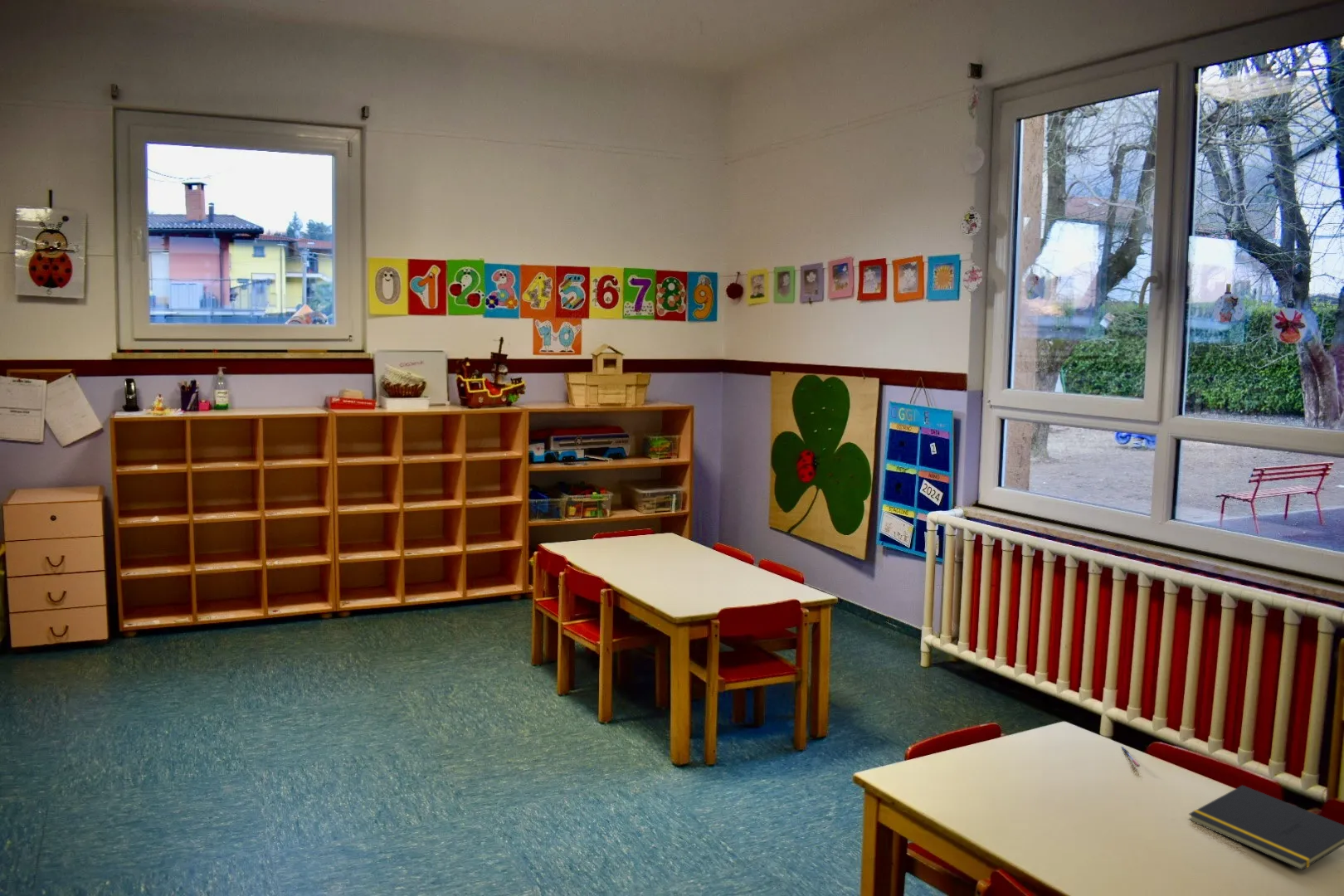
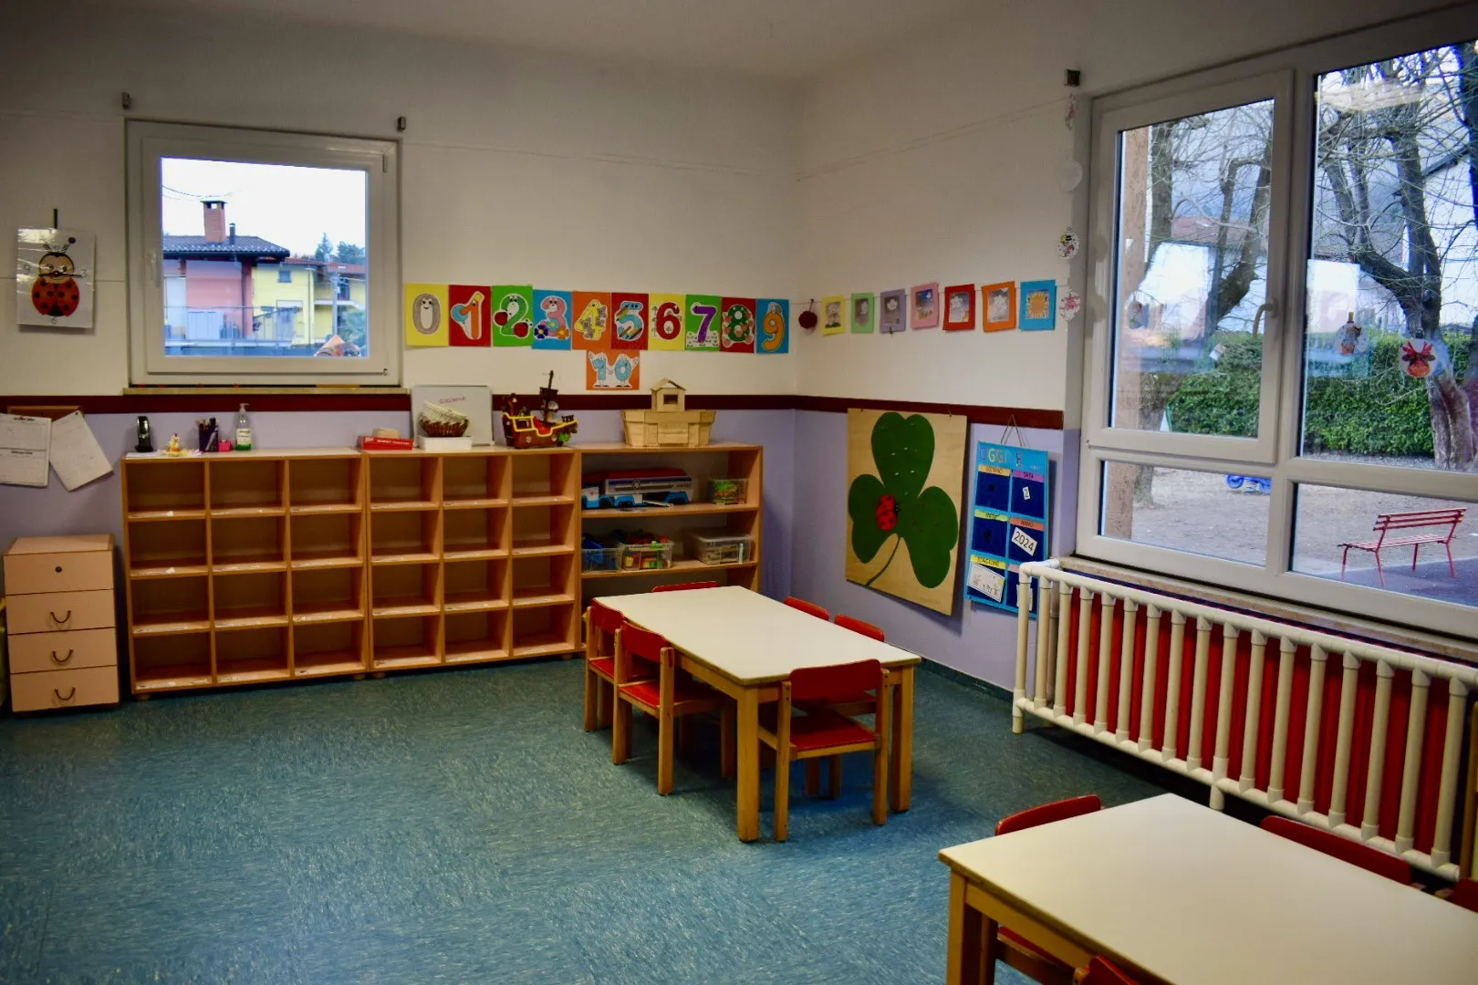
- pen [1120,745,1142,768]
- notepad [1188,785,1344,871]
